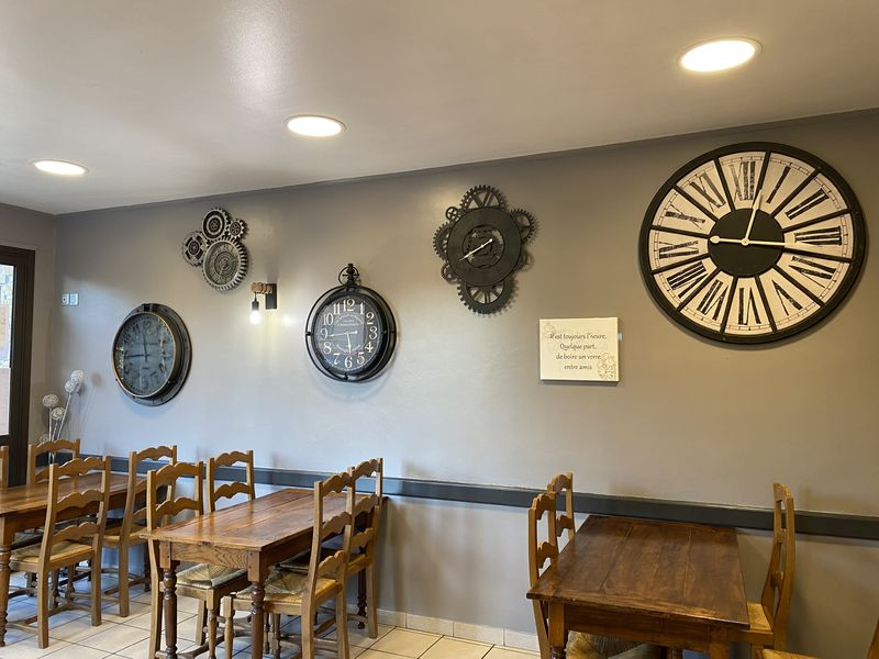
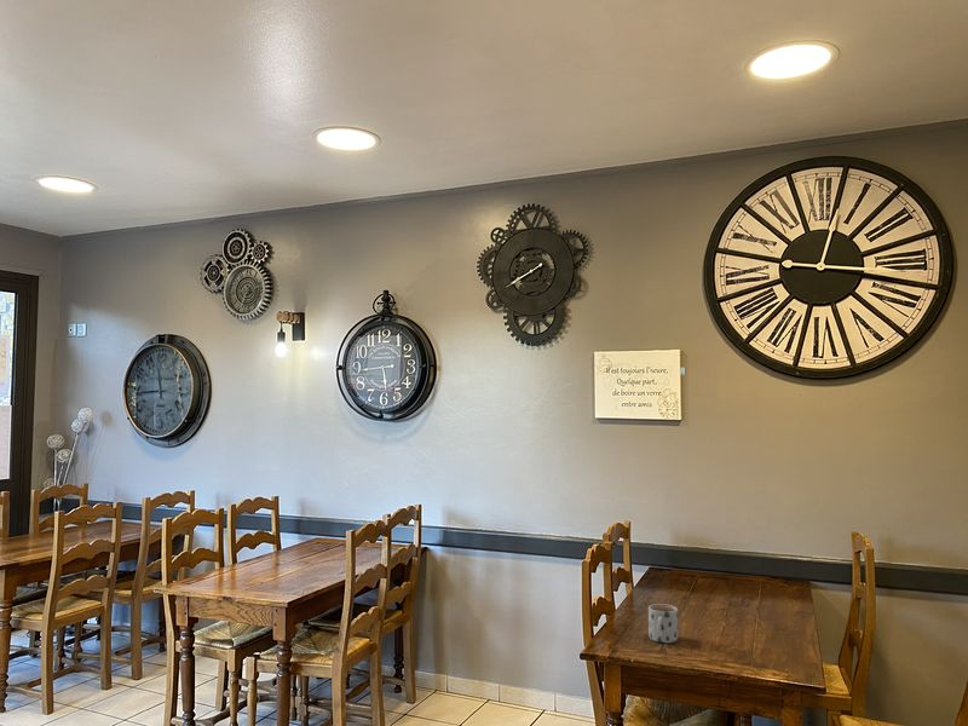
+ mug [647,603,679,644]
